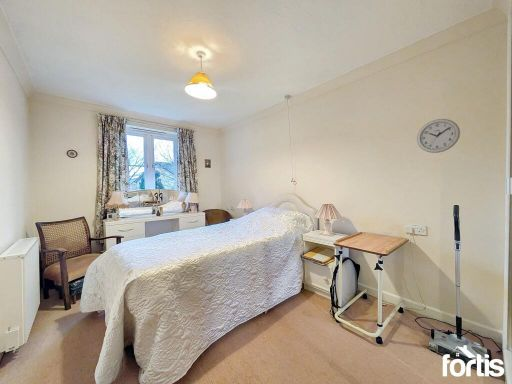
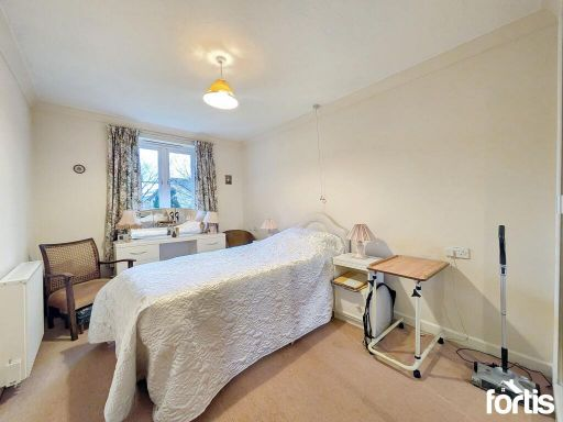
- wall clock [416,118,461,154]
